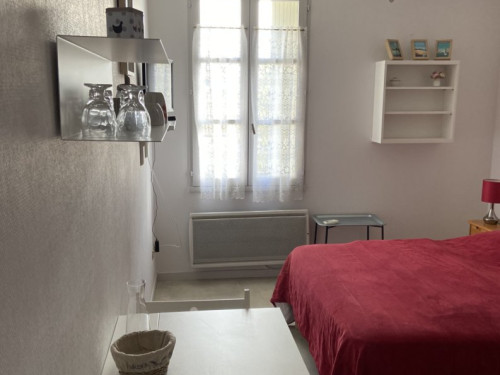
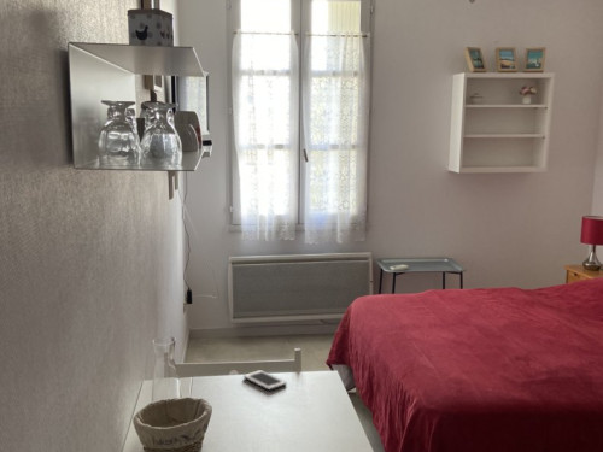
+ cell phone [242,369,287,392]
